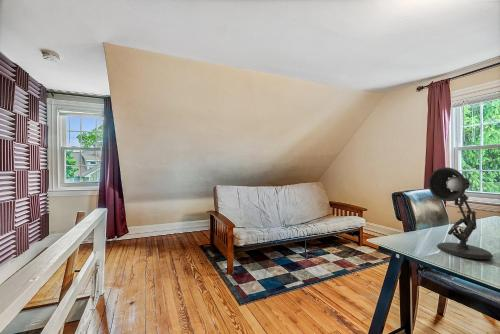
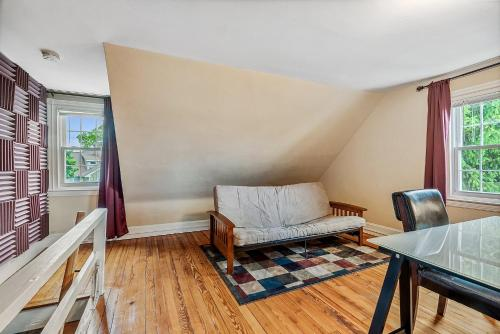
- desk lamp [427,166,494,260]
